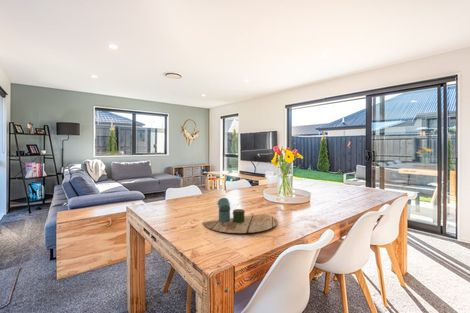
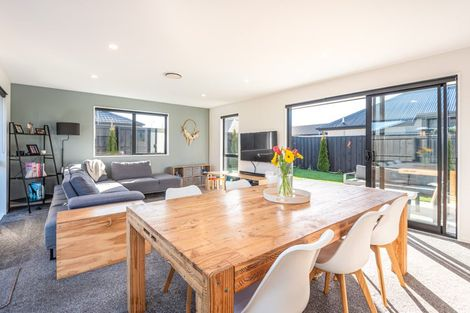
- decorative tray [201,197,278,234]
